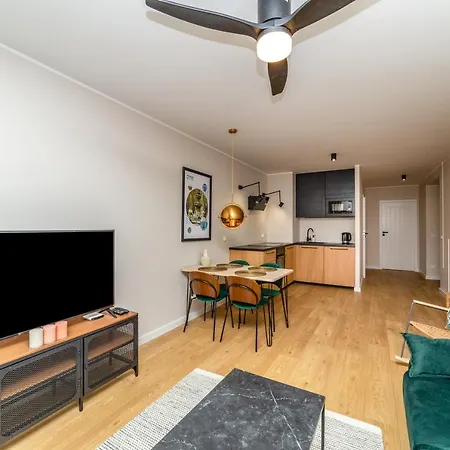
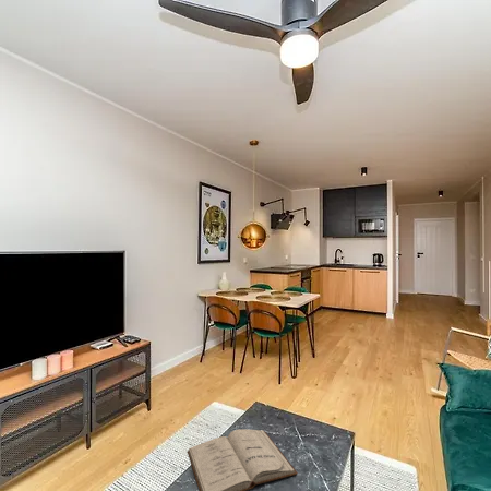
+ book [187,429,299,491]
